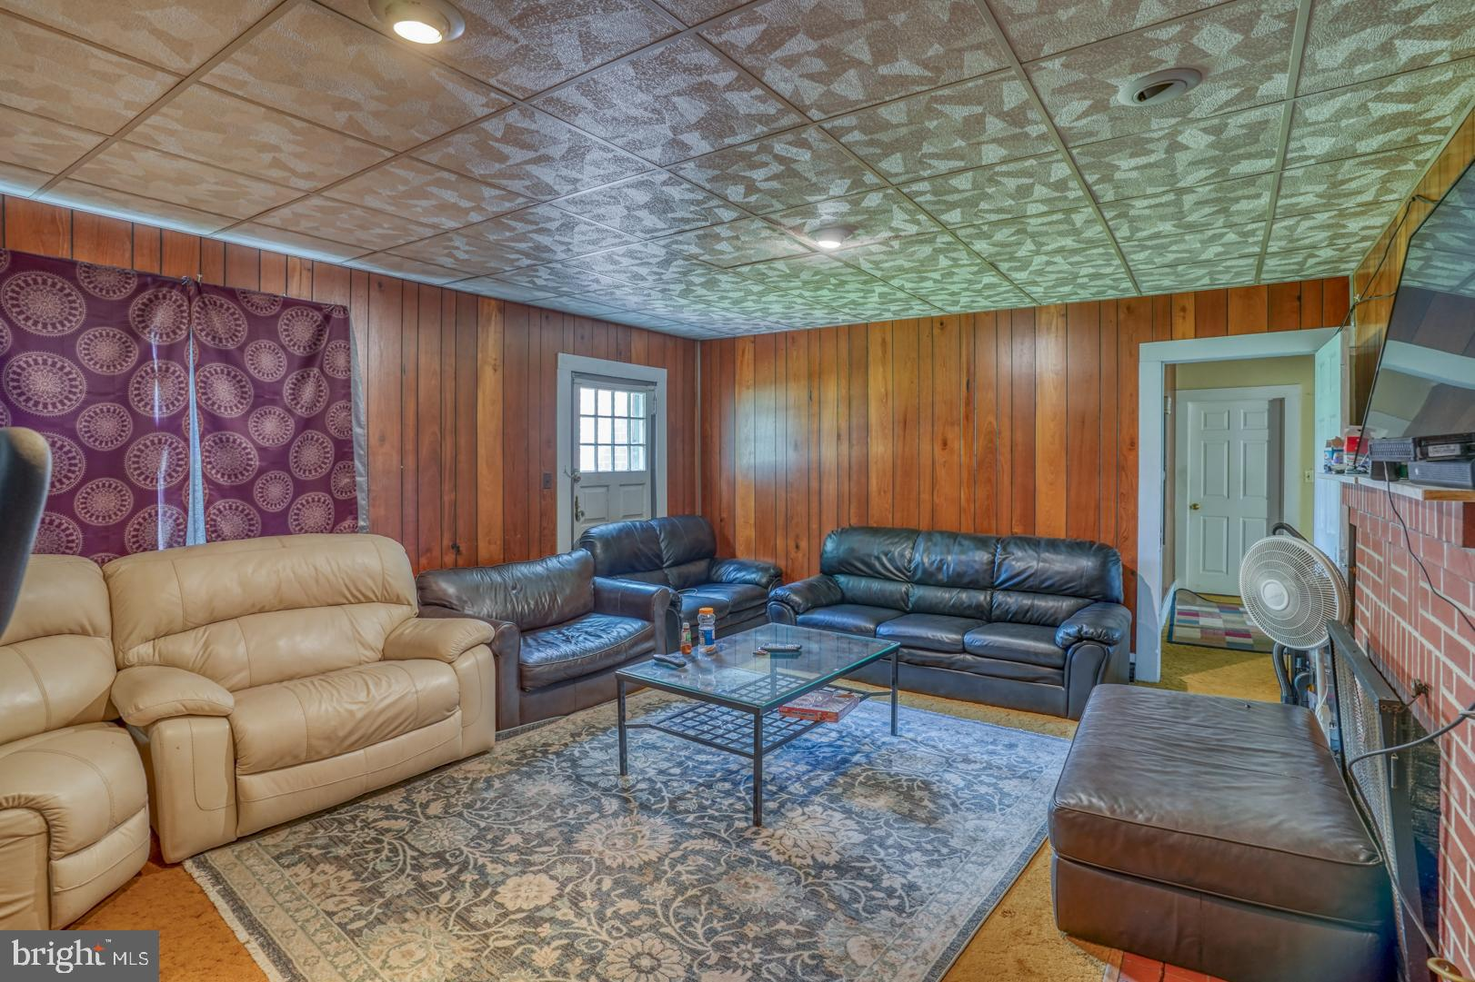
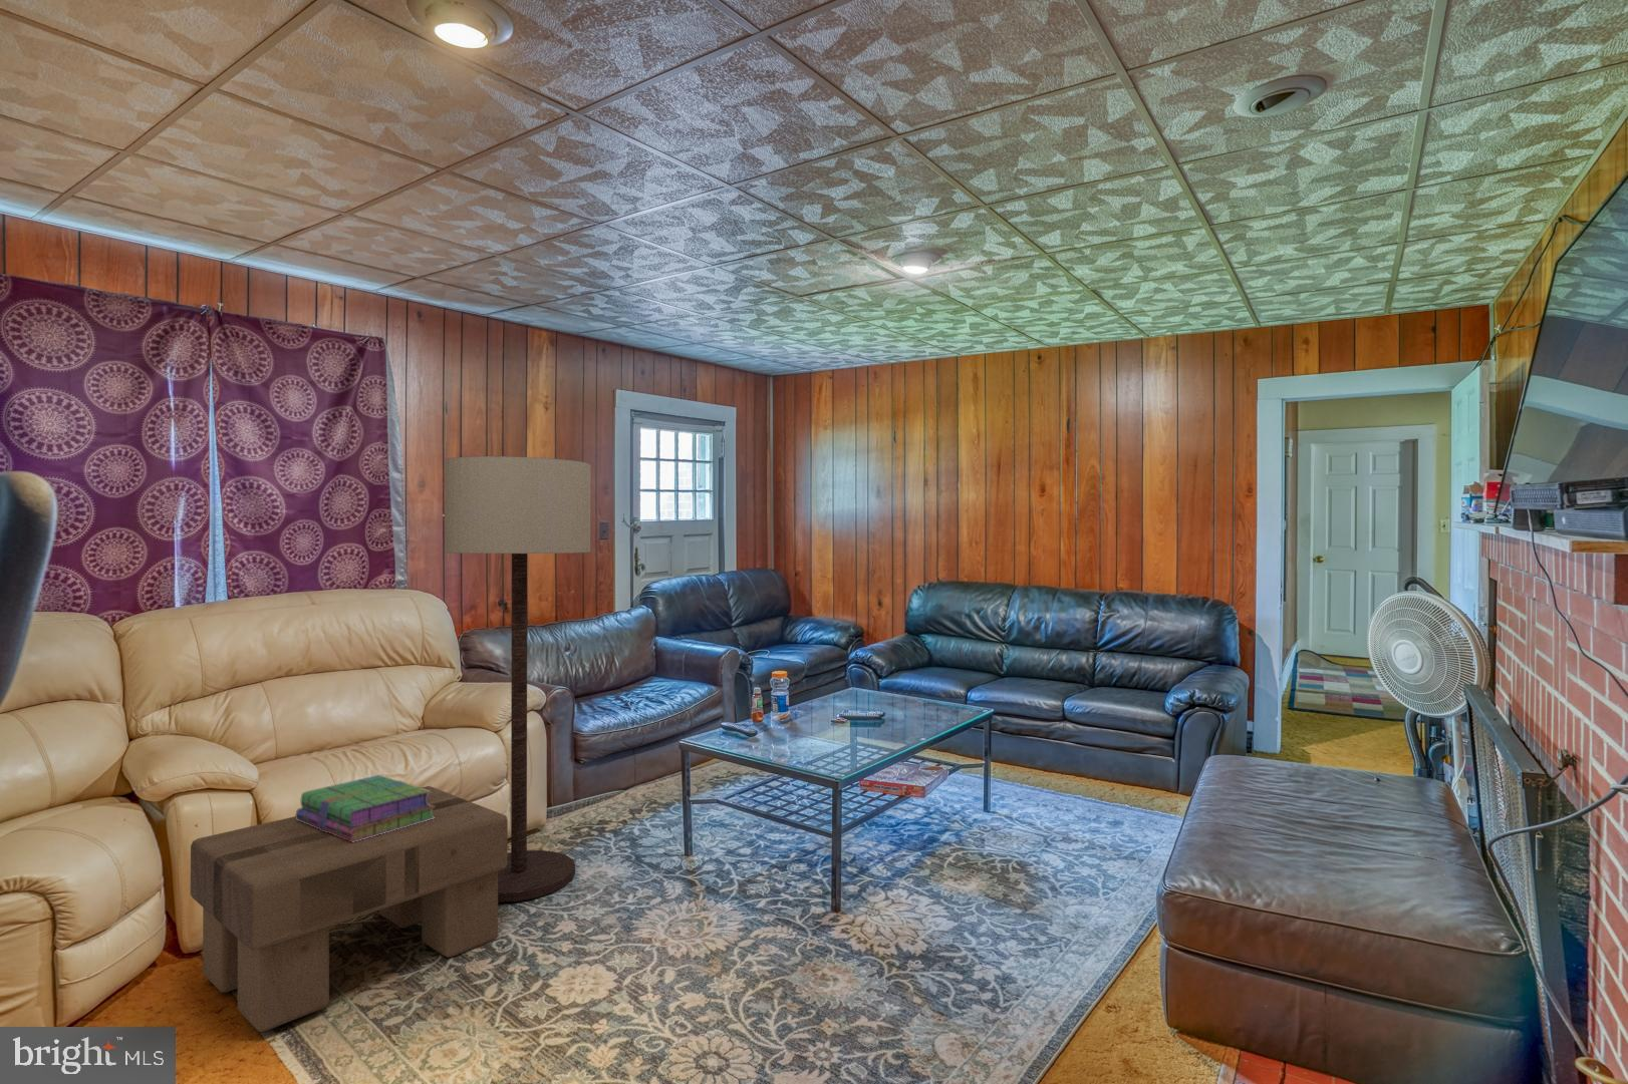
+ stack of books [295,774,435,842]
+ footstool [190,785,508,1033]
+ floor lamp [444,455,591,904]
